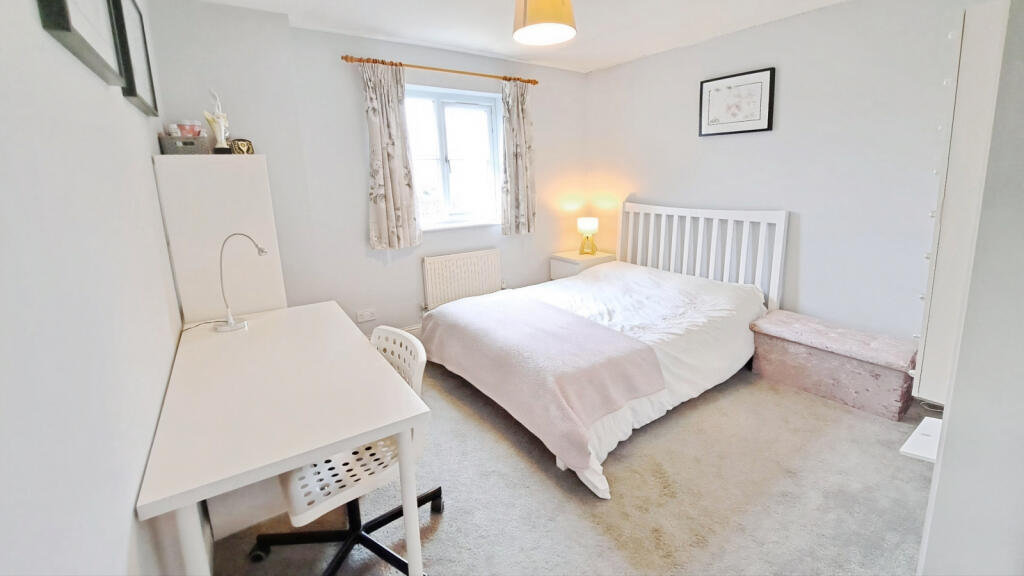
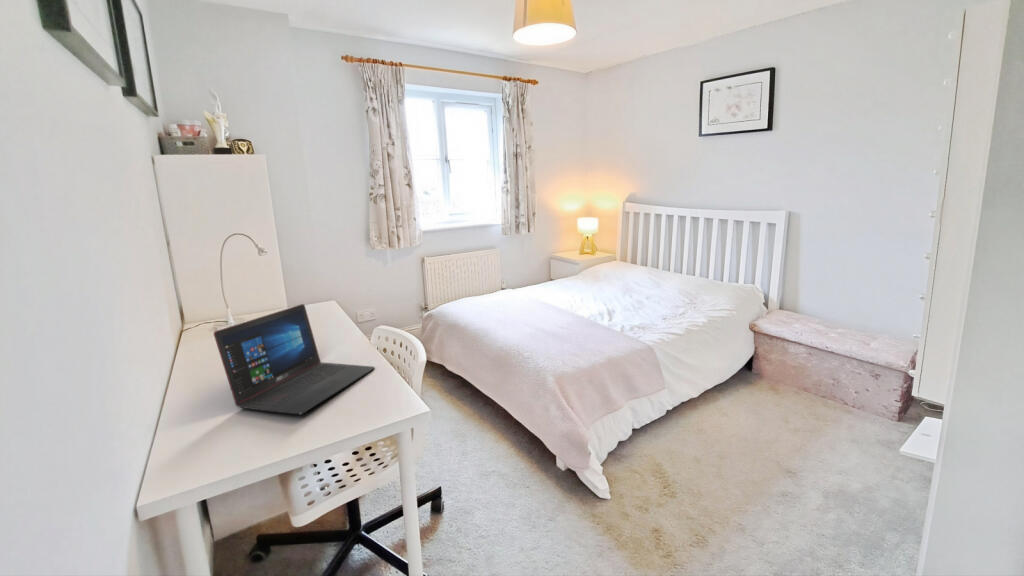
+ laptop [213,303,376,415]
